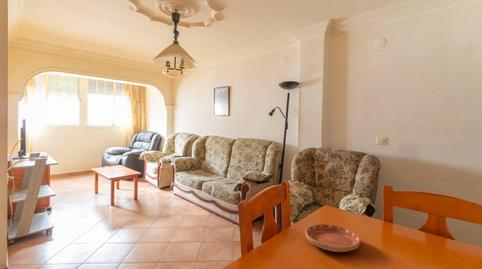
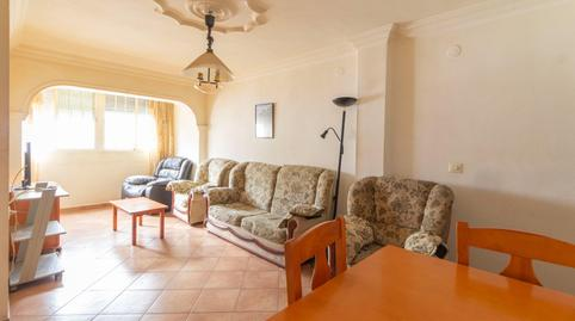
- saucer [304,223,361,253]
